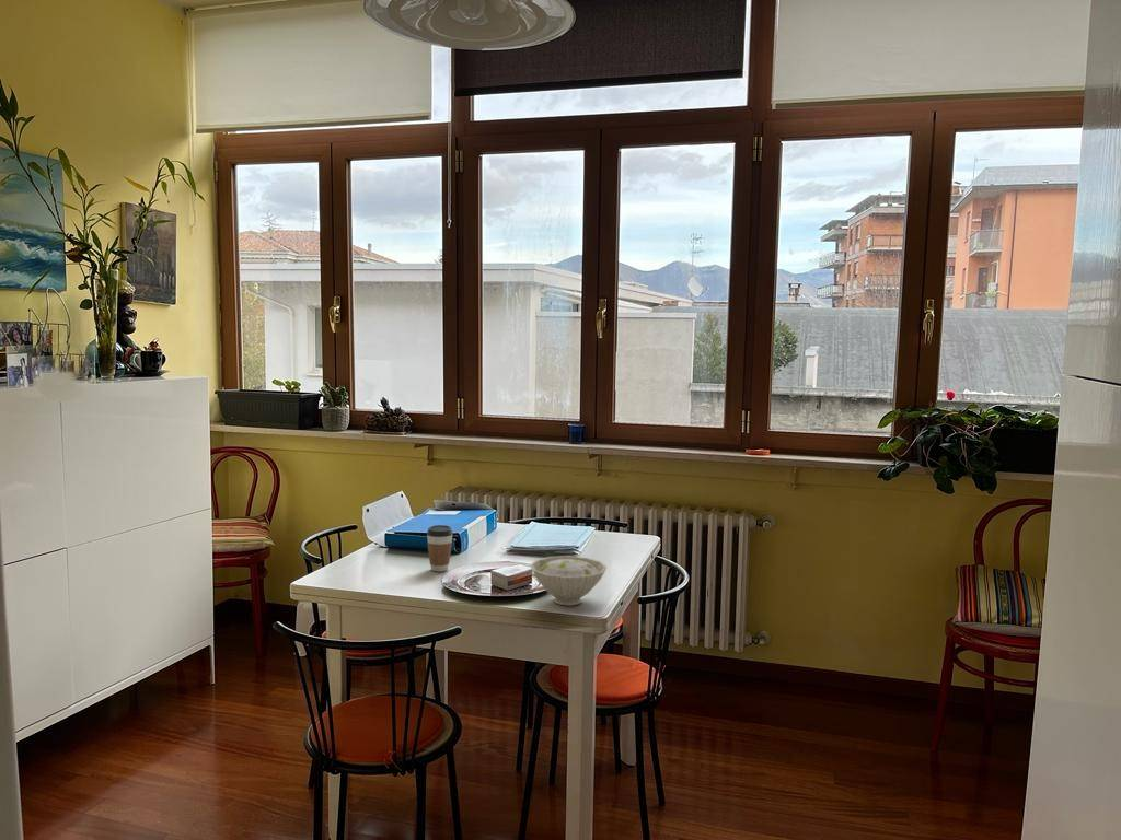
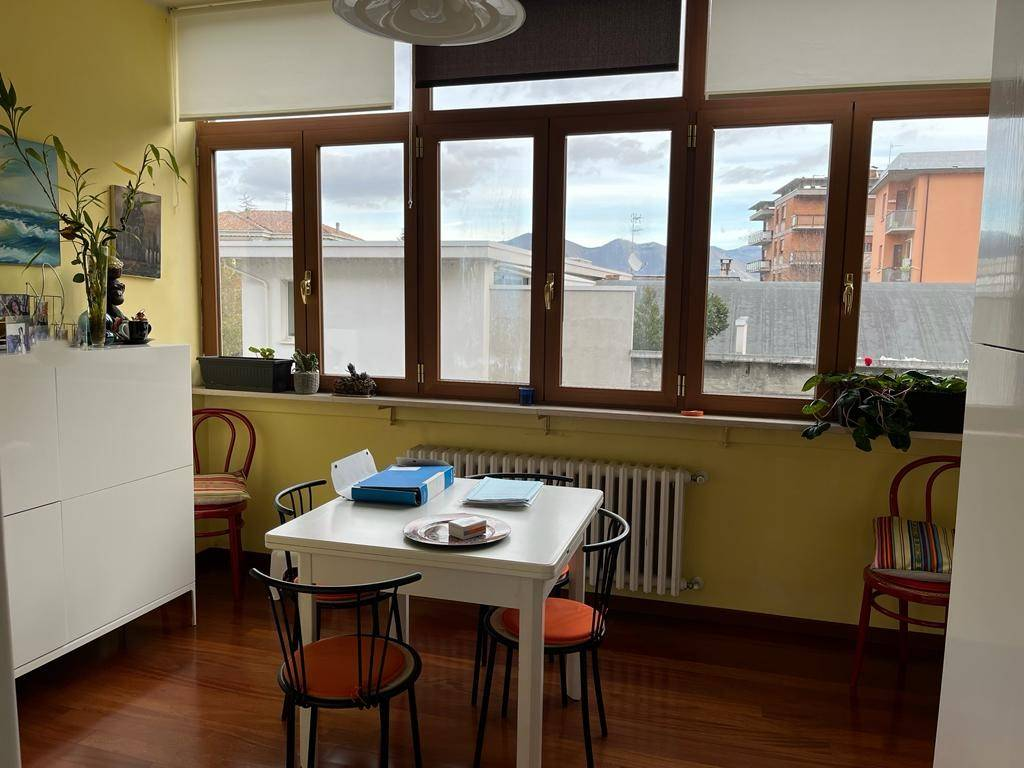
- coffee cup [426,524,454,573]
- bowl [529,555,609,607]
